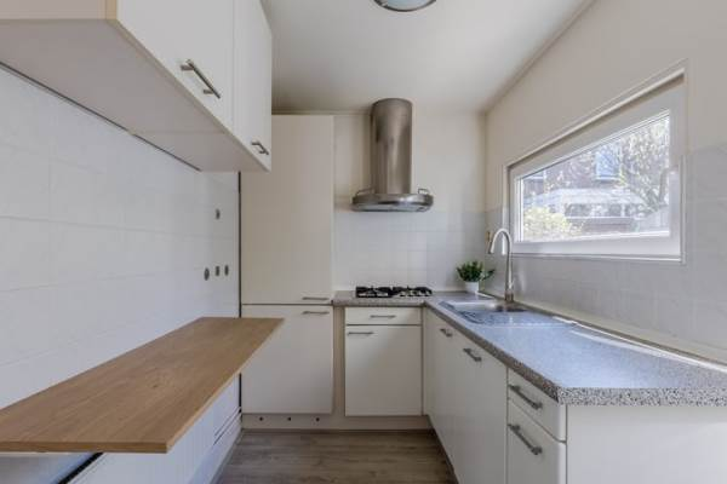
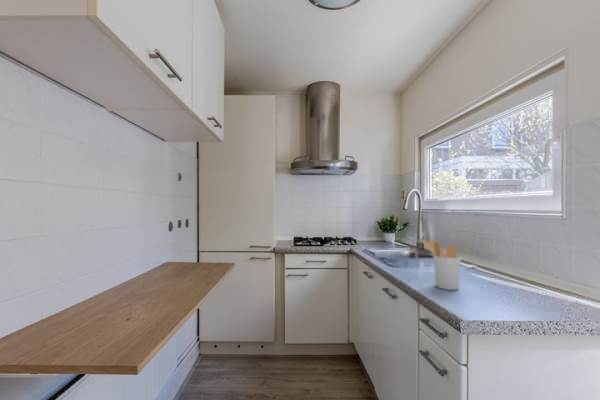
+ utensil holder [421,239,462,291]
